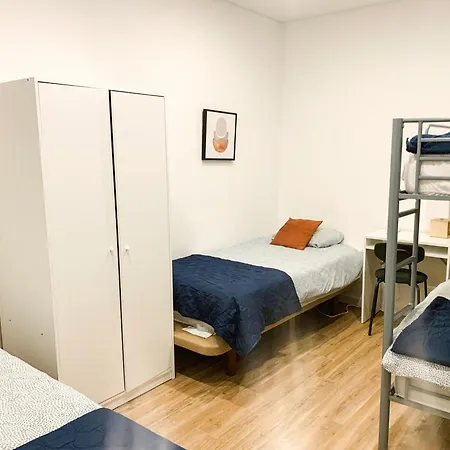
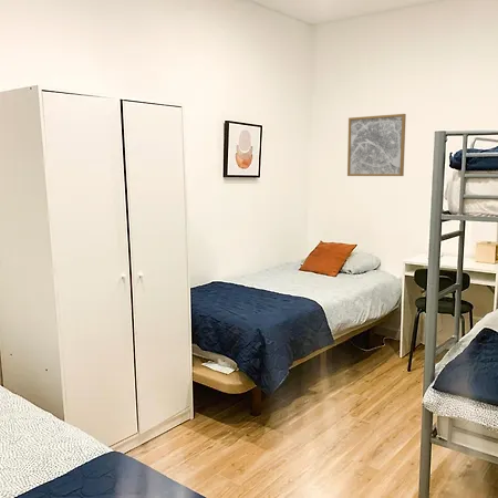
+ wall art [346,113,407,177]
